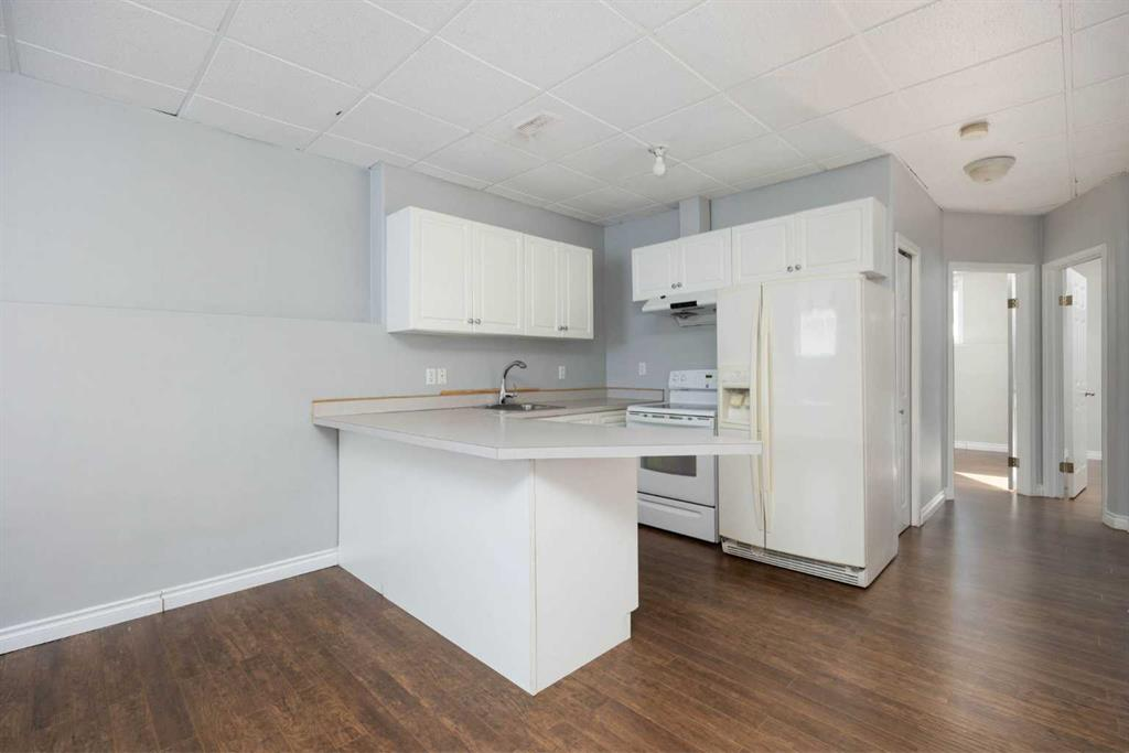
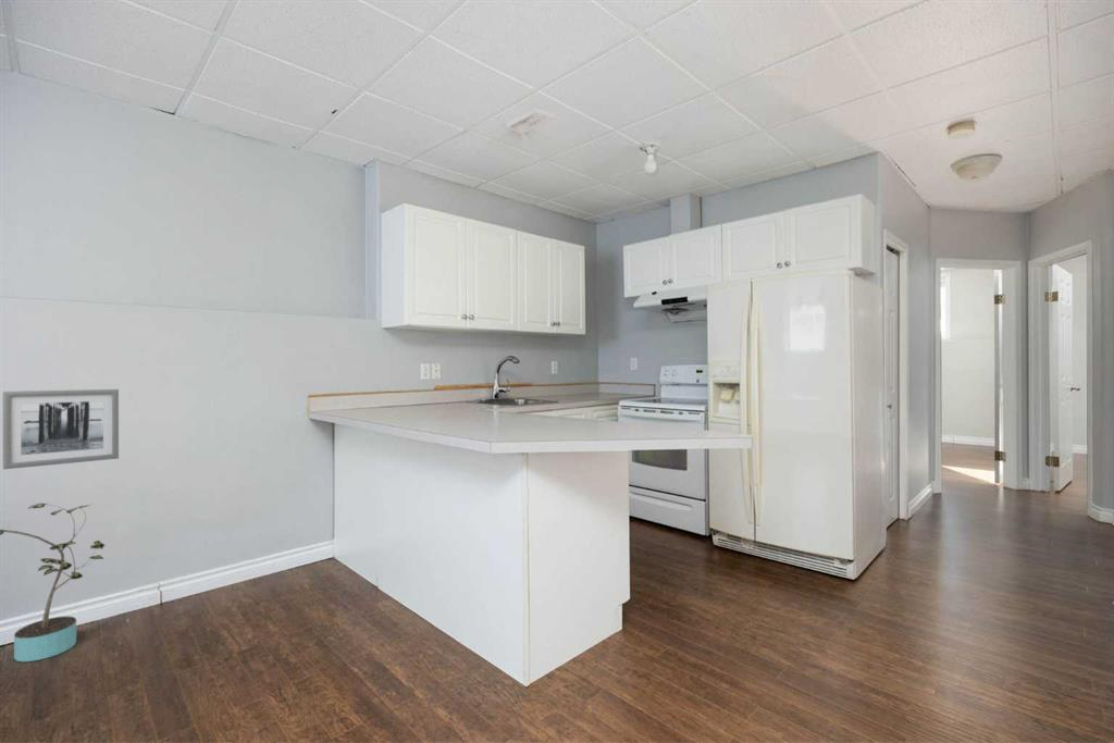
+ wall art [2,388,120,470]
+ potted plant [0,503,106,662]
